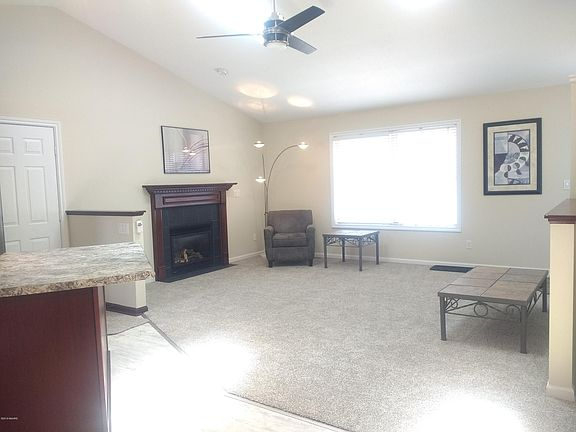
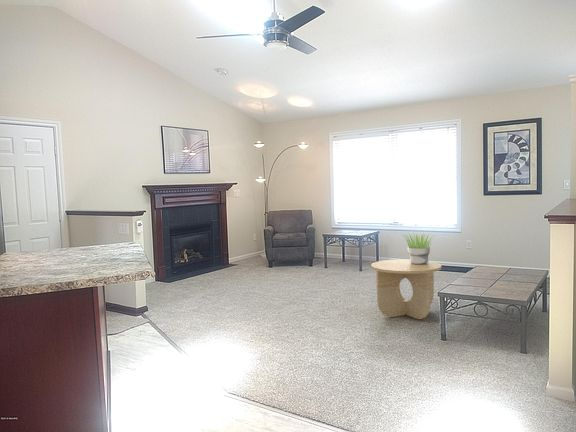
+ side table [370,258,442,320]
+ potted plant [401,232,436,264]
